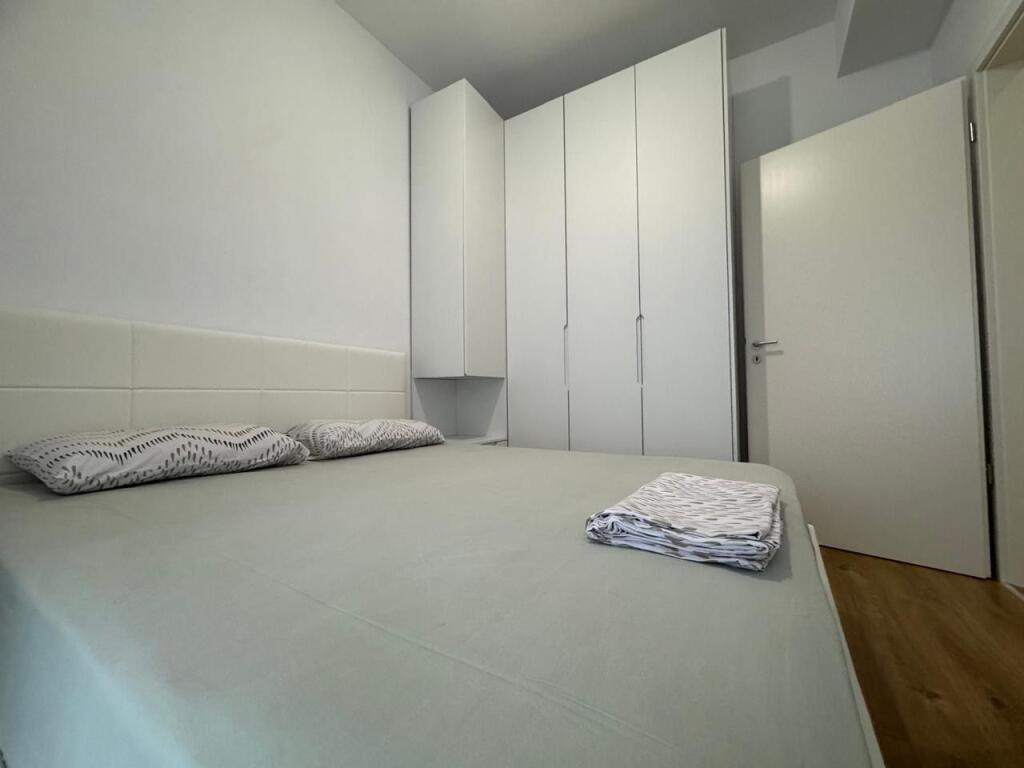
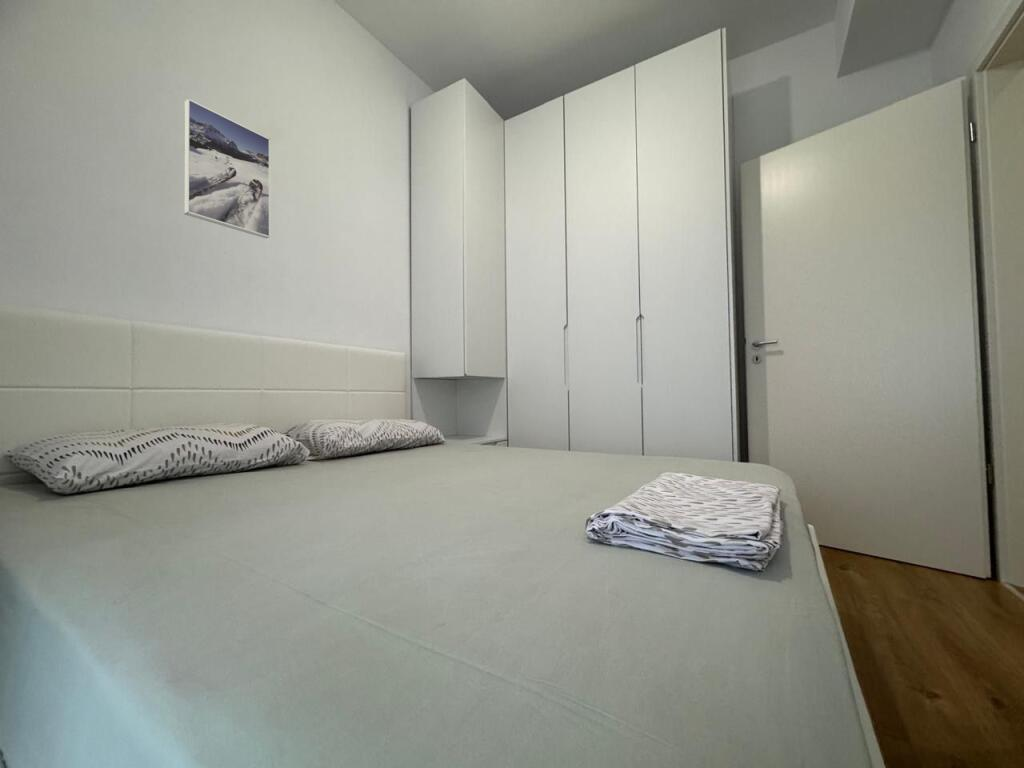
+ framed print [183,98,271,239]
